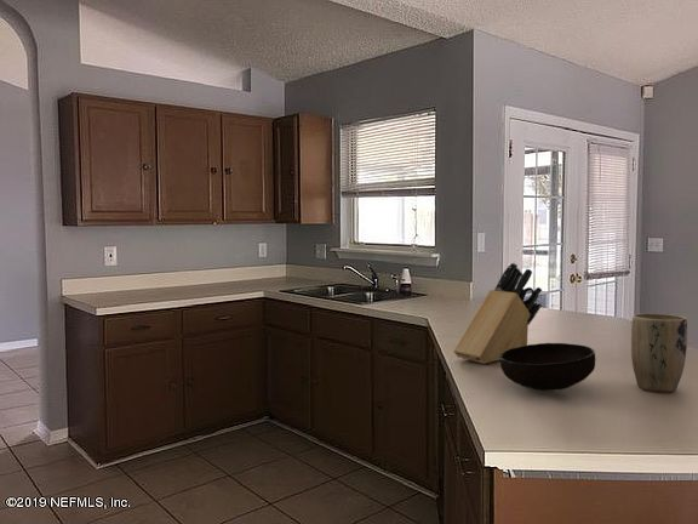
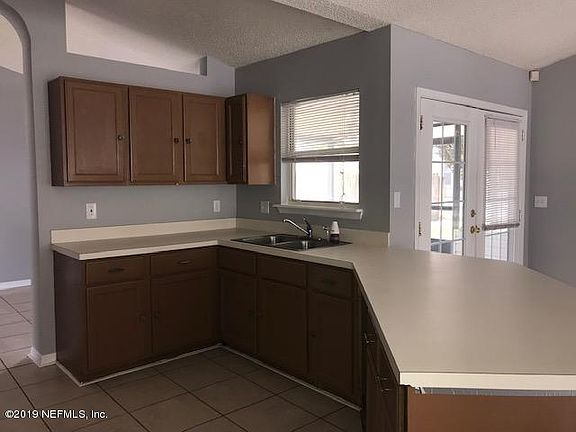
- bowl [498,342,596,392]
- knife block [452,262,543,365]
- plant pot [630,312,688,393]
